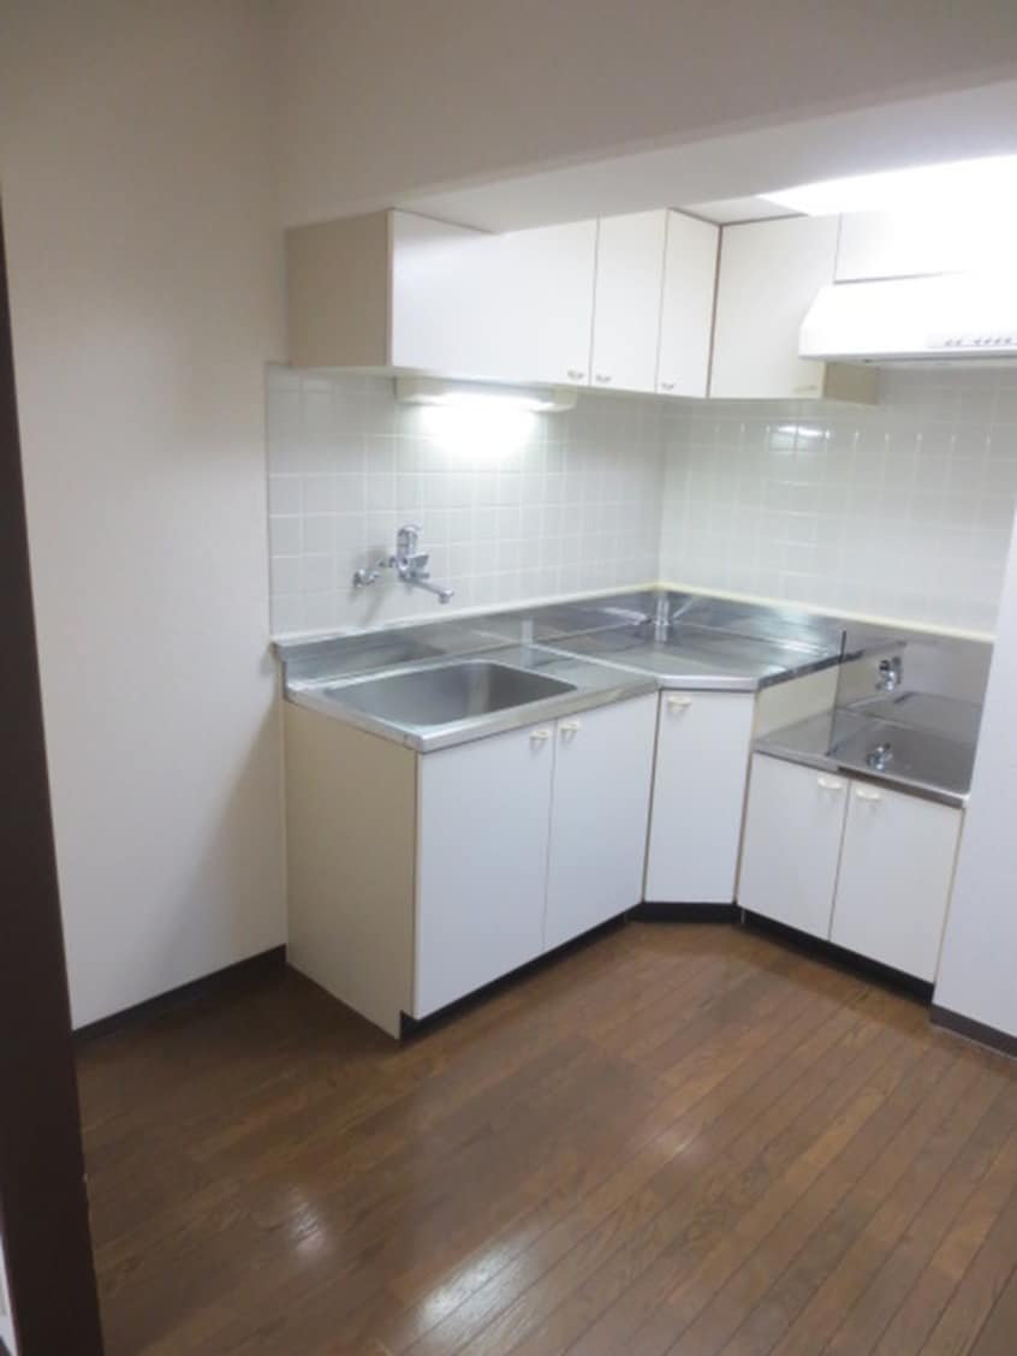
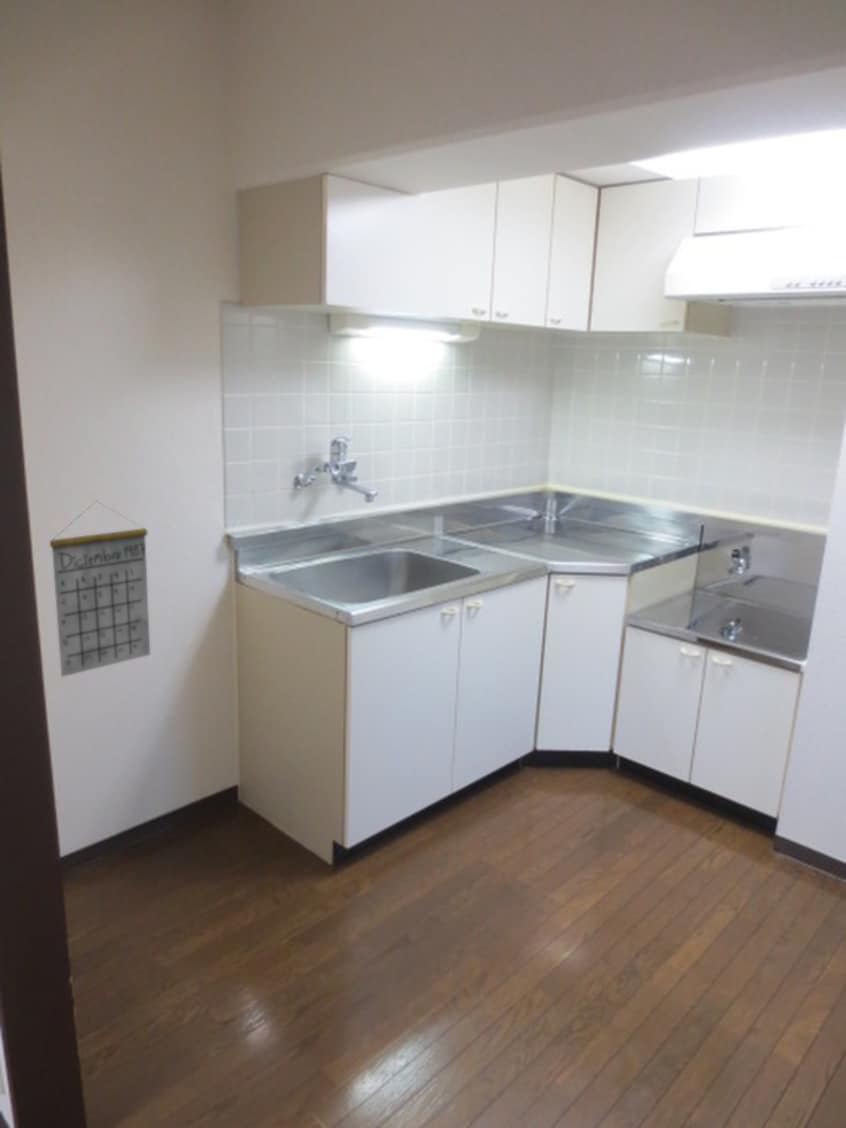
+ calendar [49,500,151,678]
